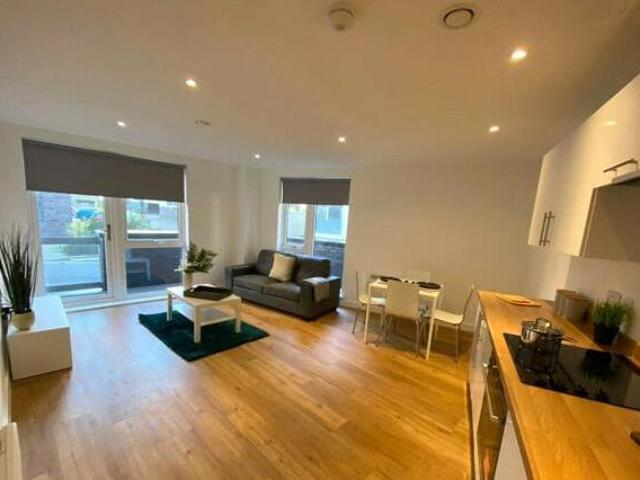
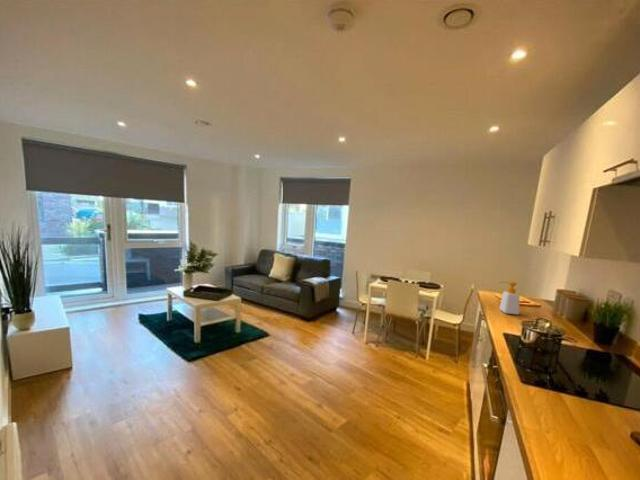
+ soap bottle [498,280,520,316]
